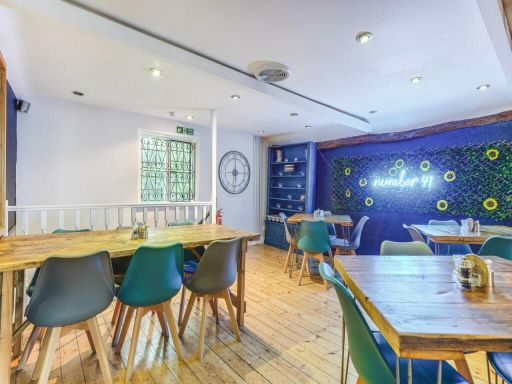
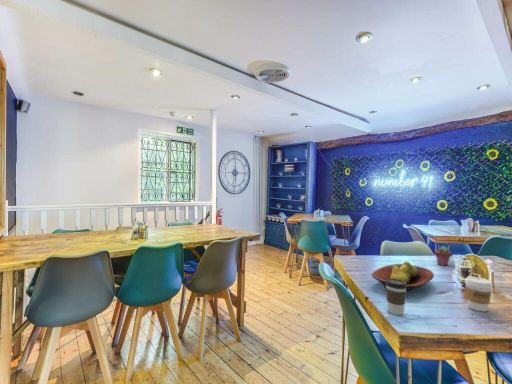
+ coffee cup [464,276,494,313]
+ fruit bowl [371,261,435,293]
+ potted succulent [433,245,452,266]
+ coffee cup [385,278,407,316]
